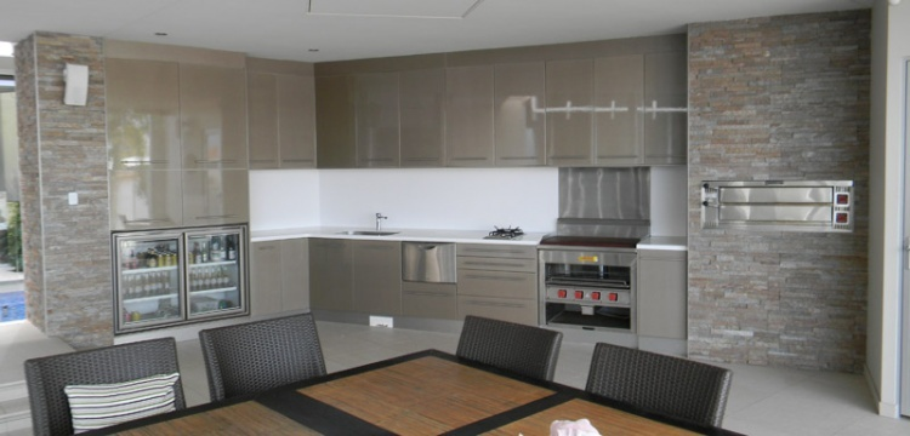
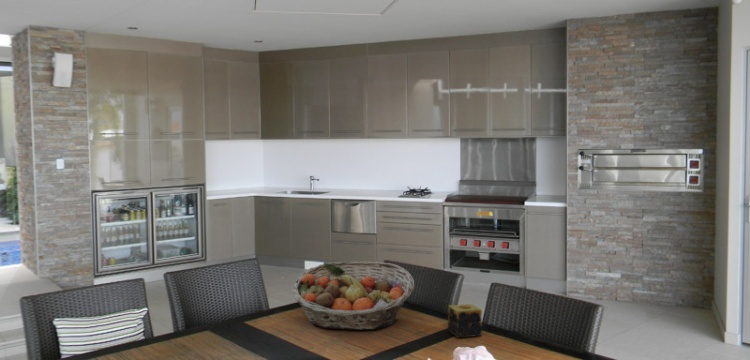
+ fruit basket [291,261,415,331]
+ candle [447,303,483,339]
